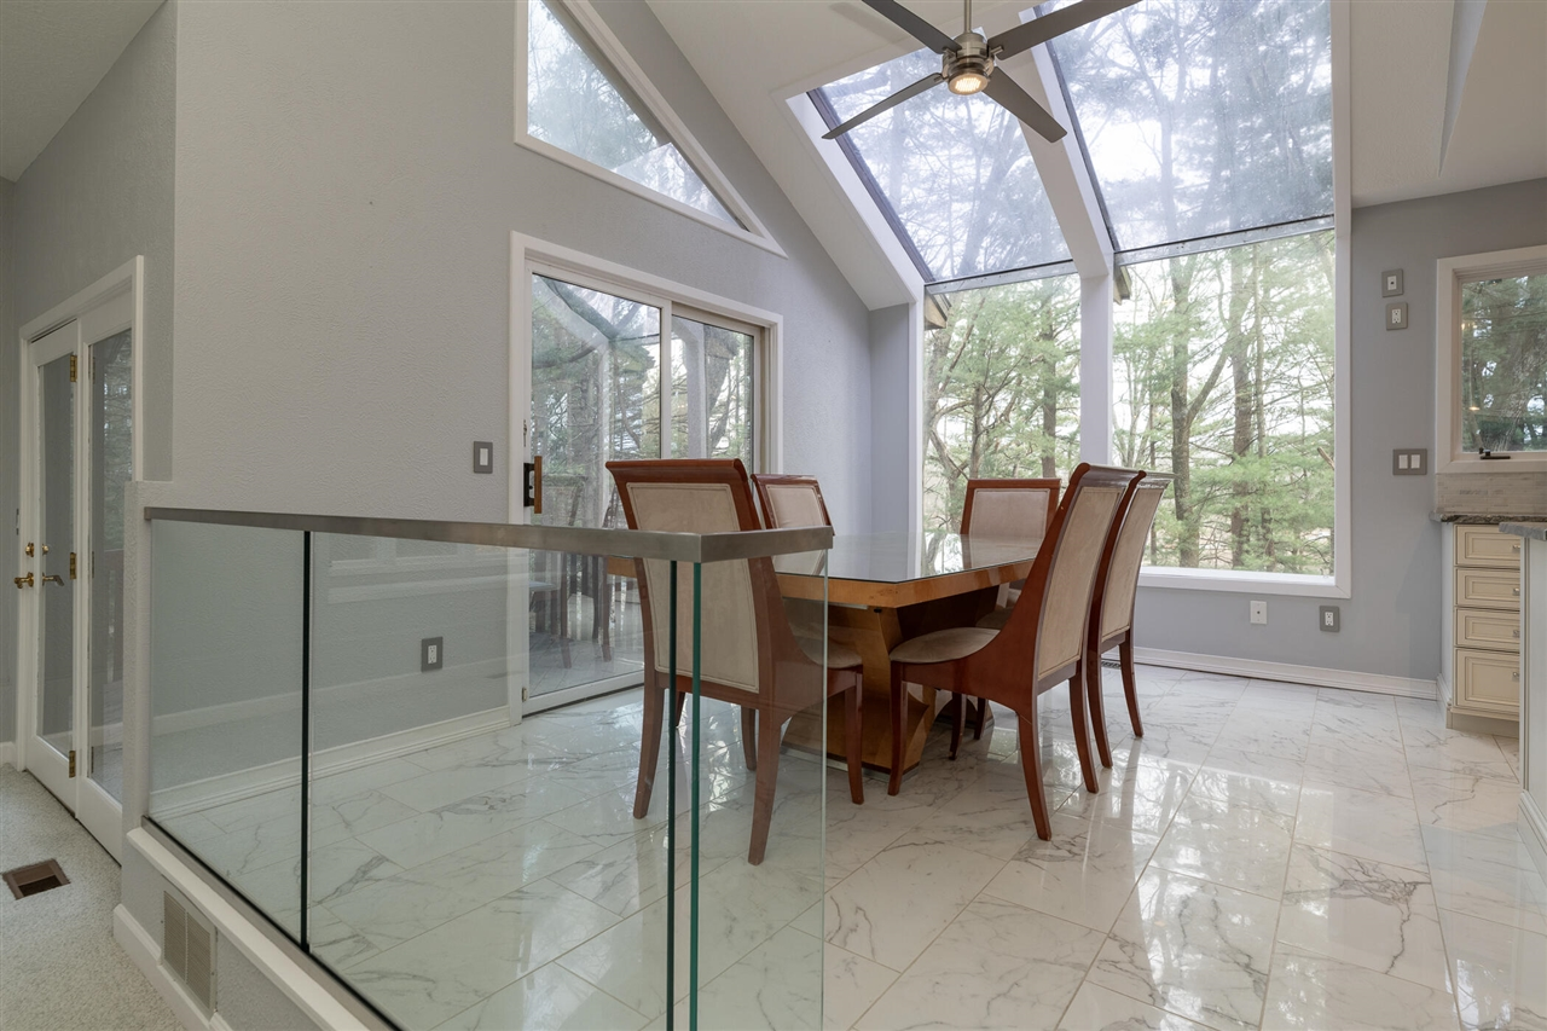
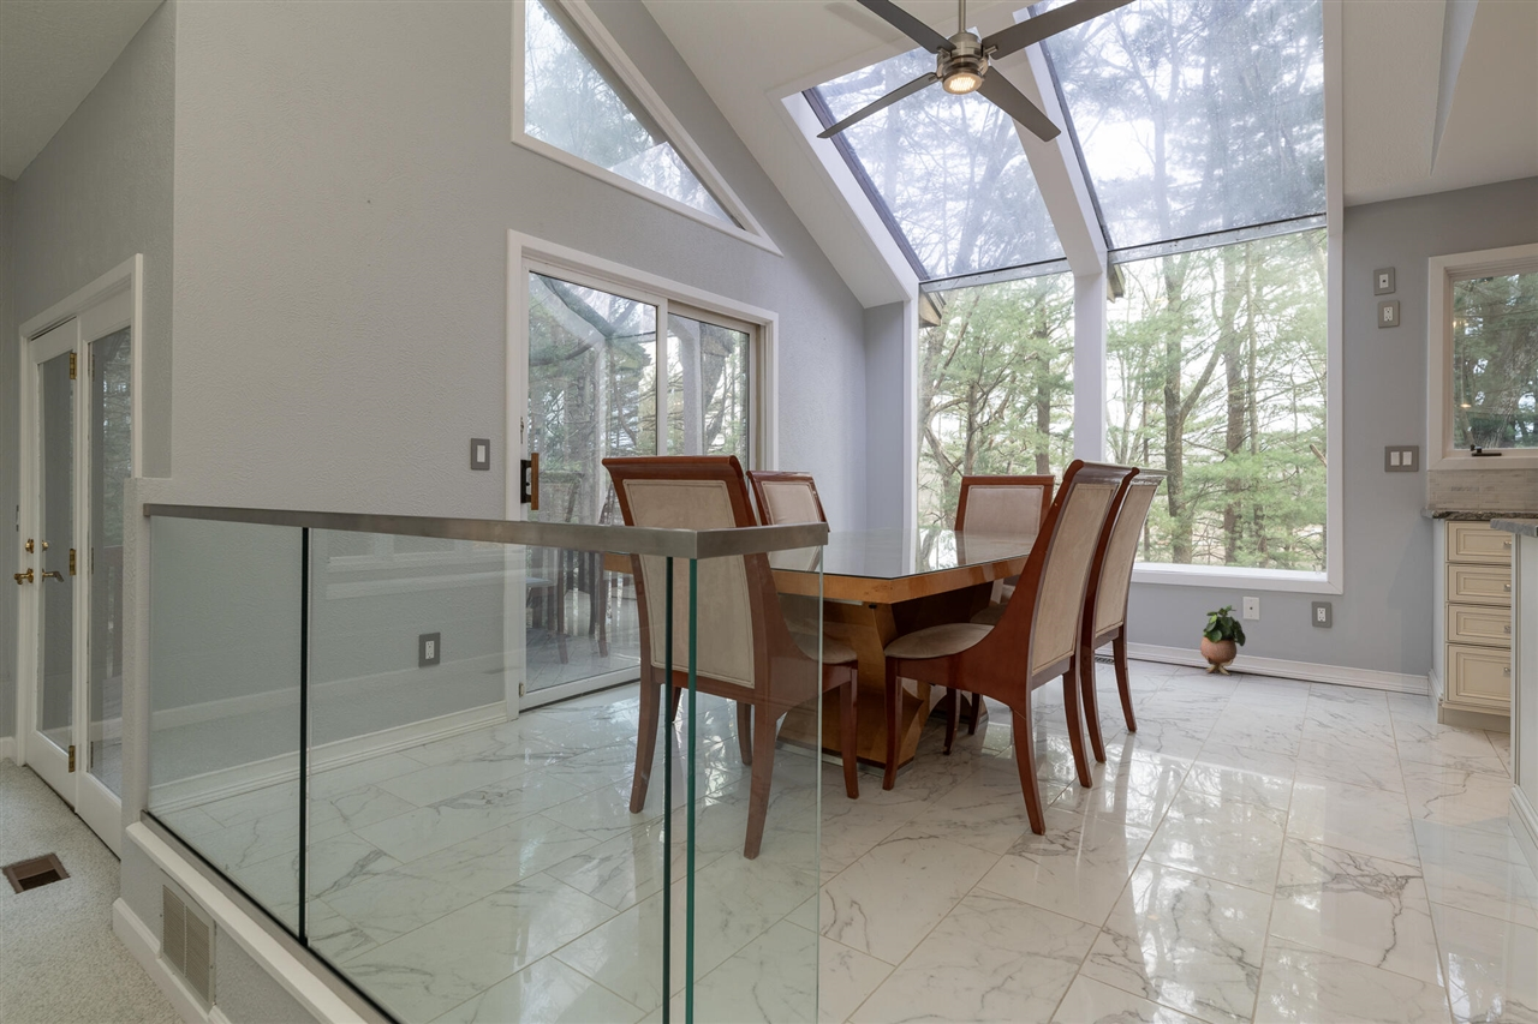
+ potted plant [1199,604,1247,676]
